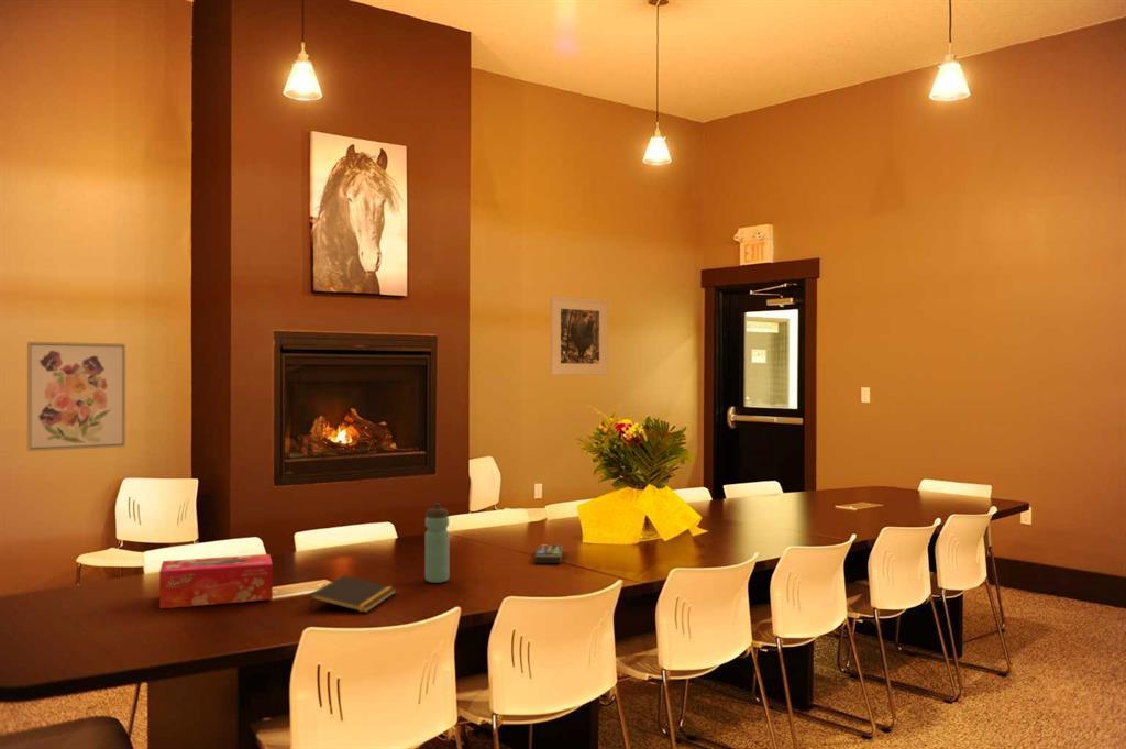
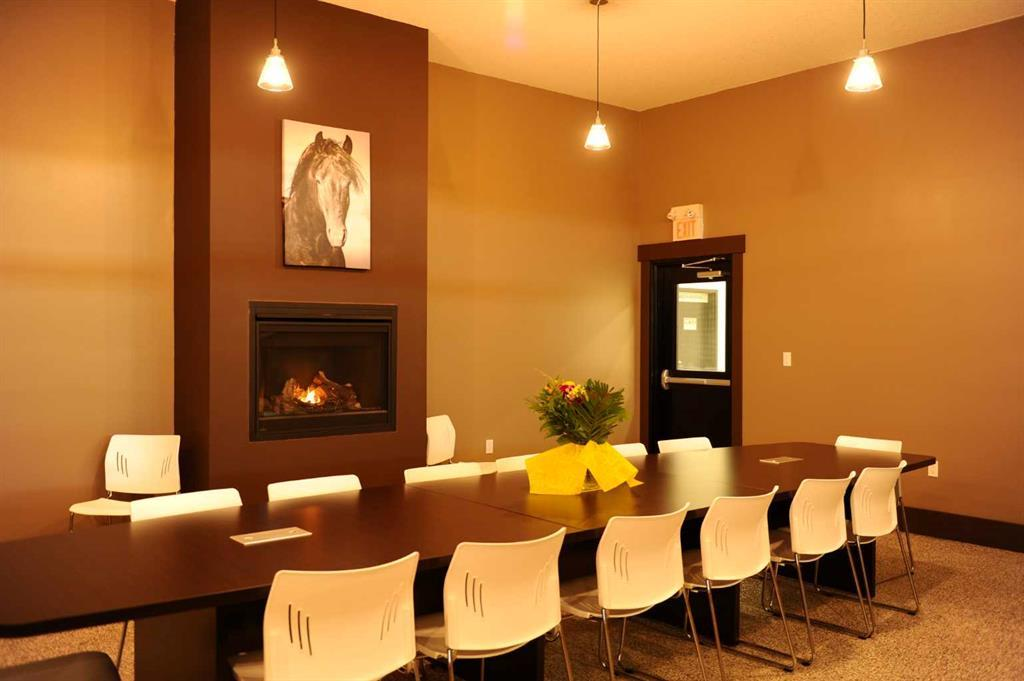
- water bottle [424,503,450,584]
- notepad [308,574,397,614]
- wall art [26,341,126,452]
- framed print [549,296,609,376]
- tissue box [158,553,274,609]
- remote control [533,543,564,564]
